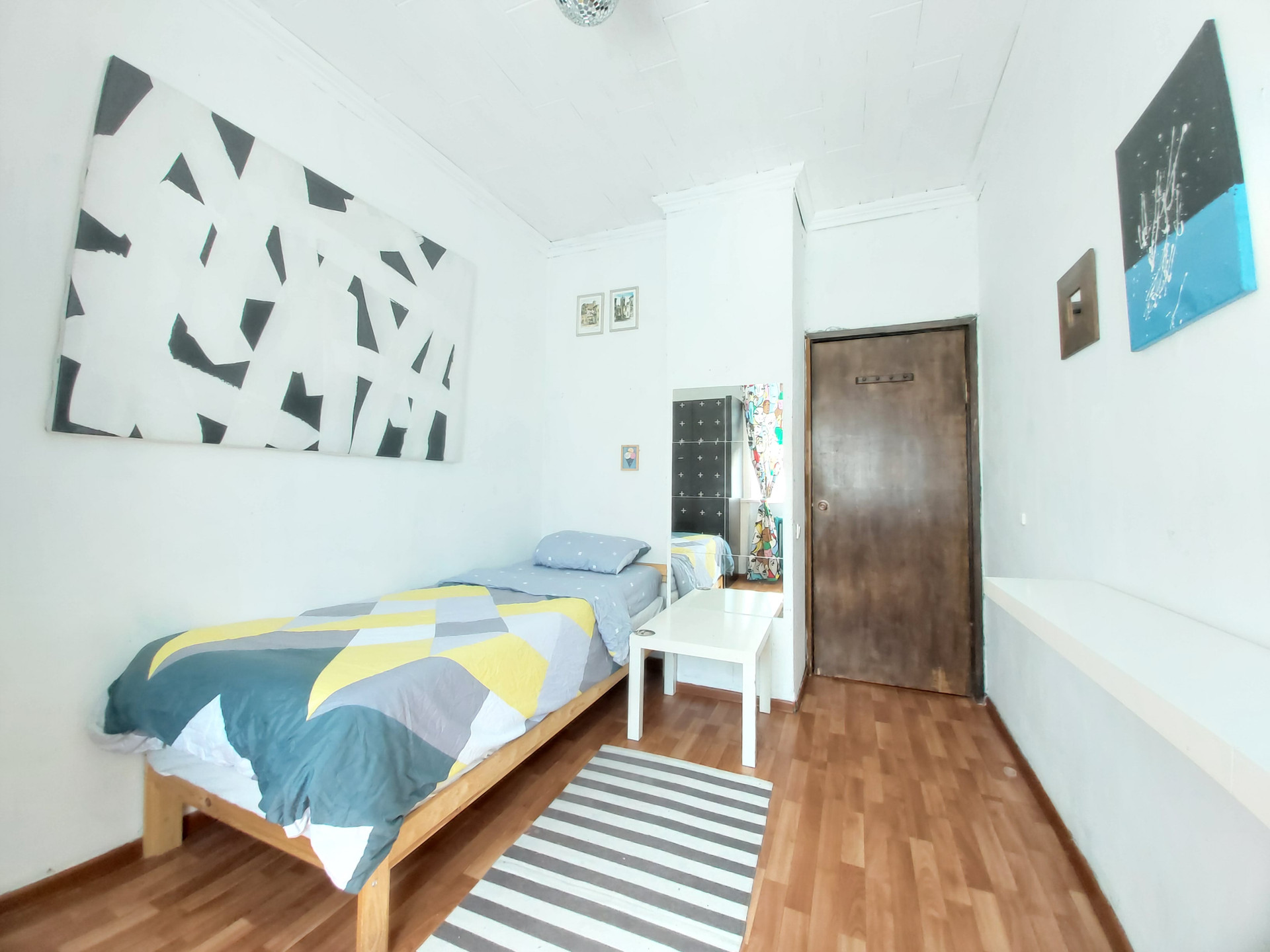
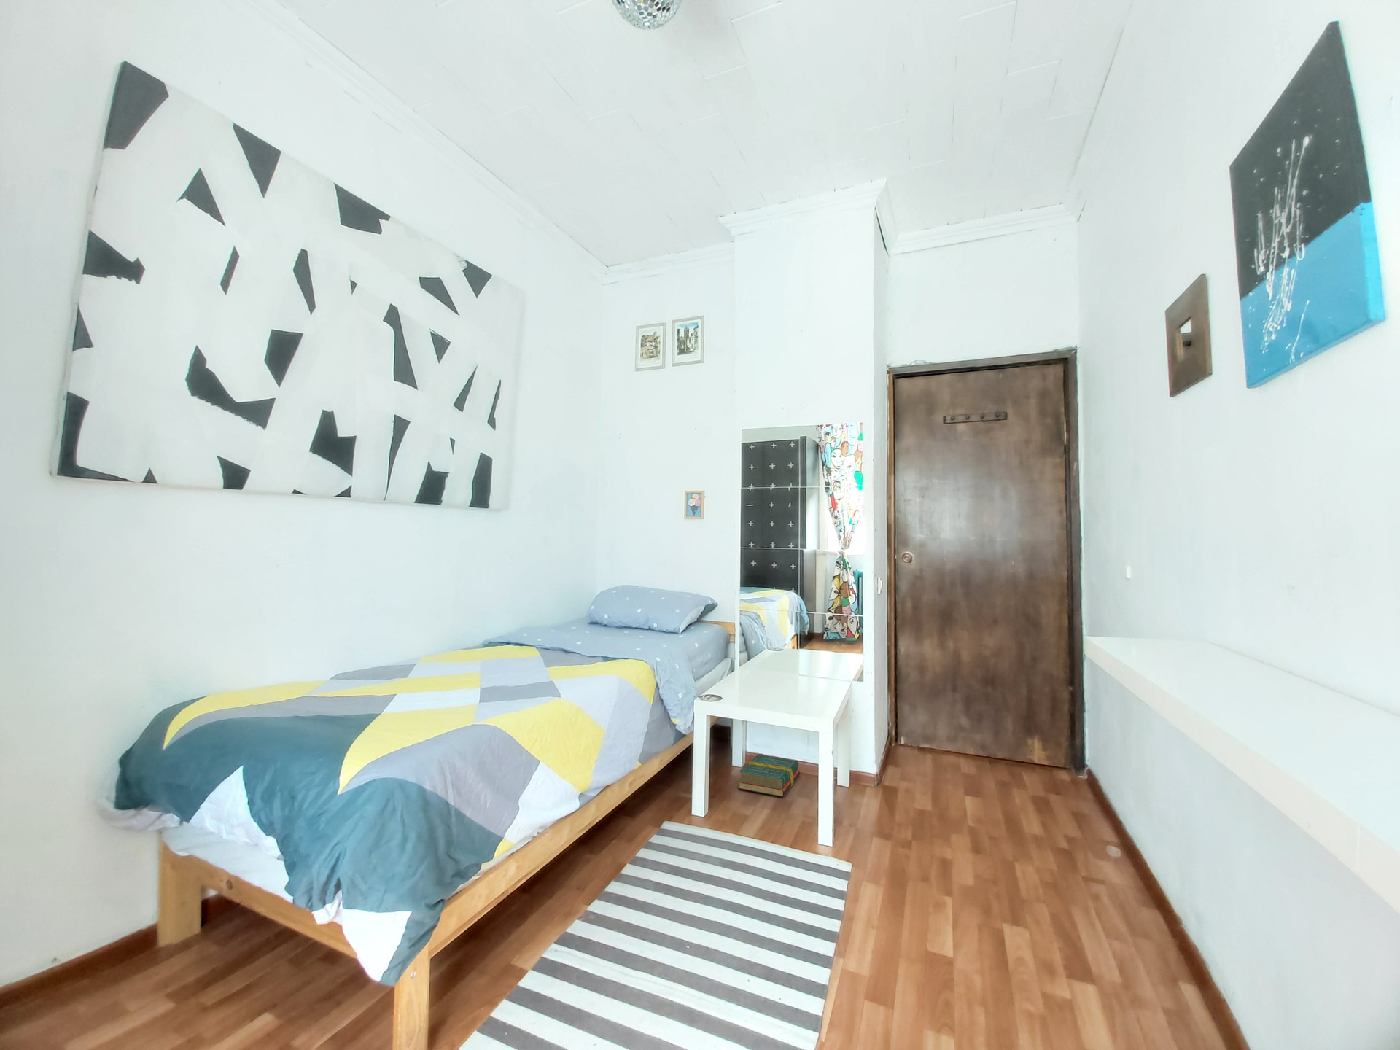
+ hardback book [736,754,800,797]
